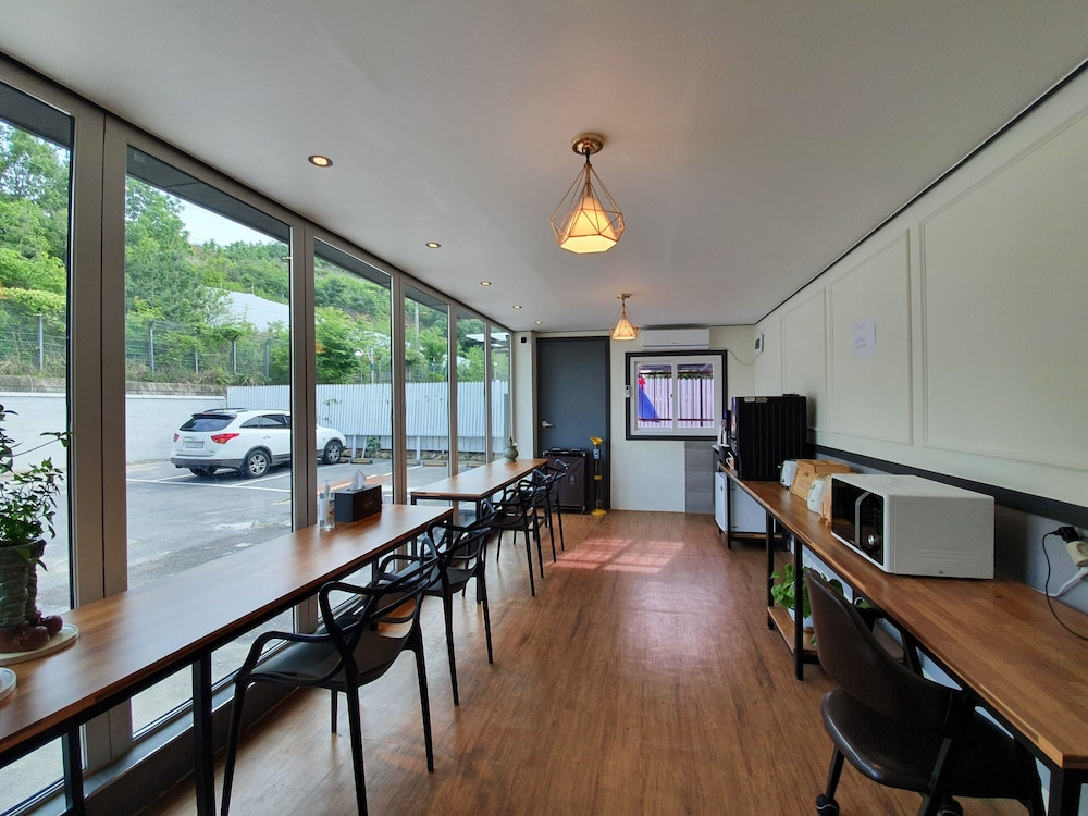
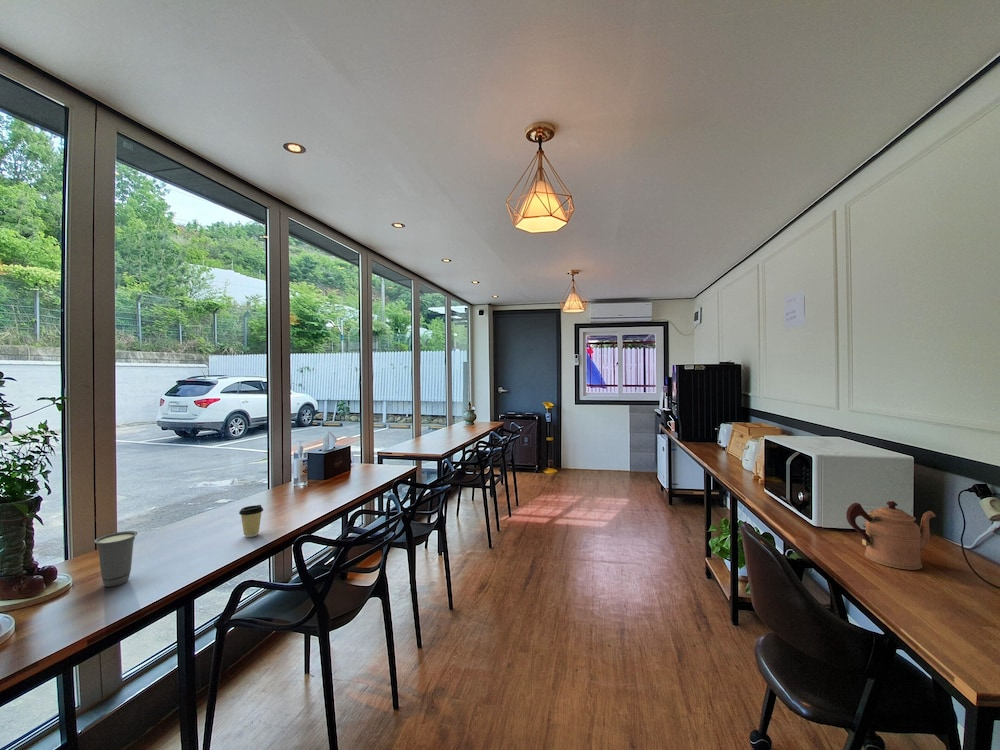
+ coffeepot [845,499,936,571]
+ coffee cup [238,504,264,538]
+ cup [93,530,139,588]
